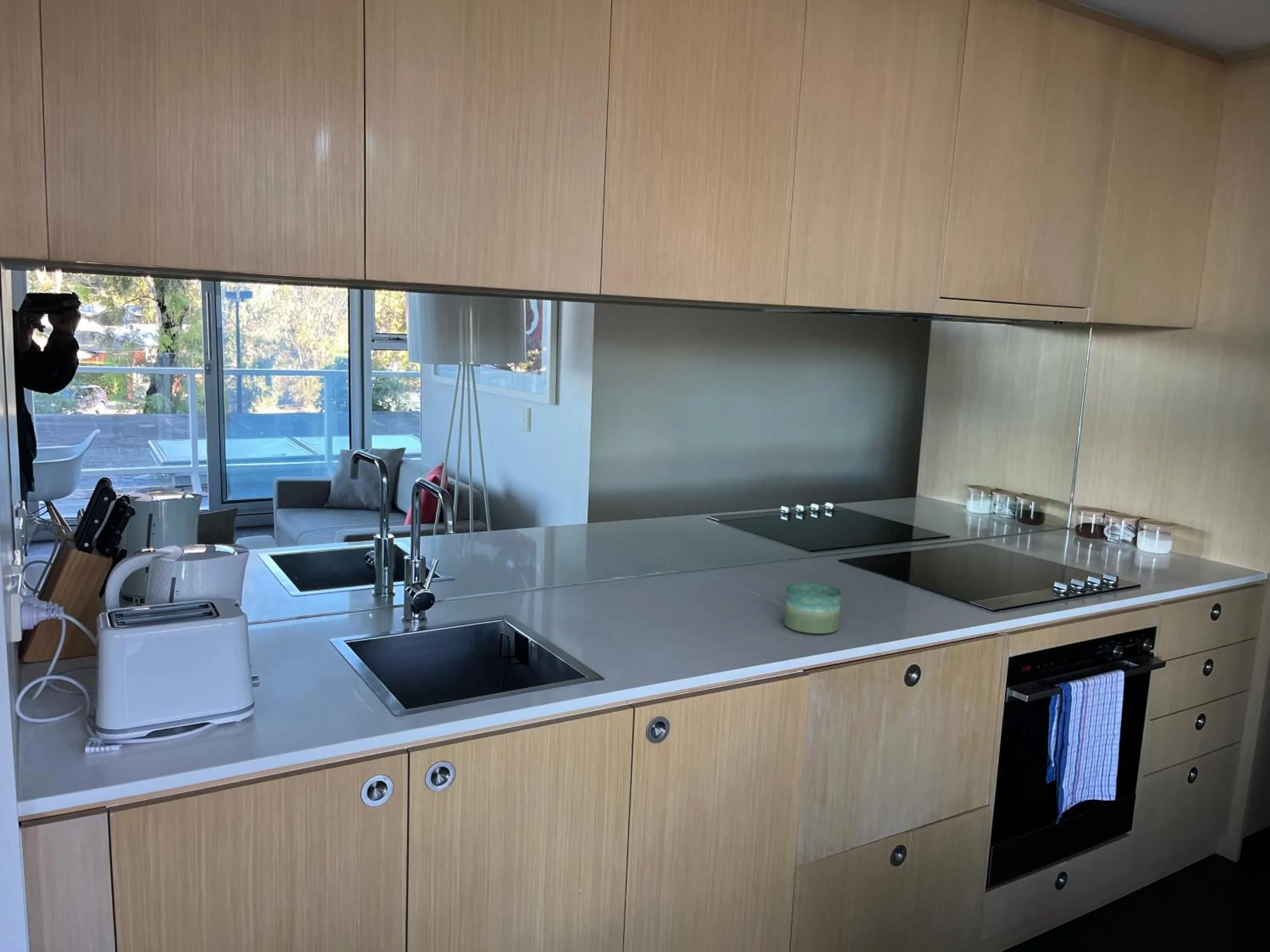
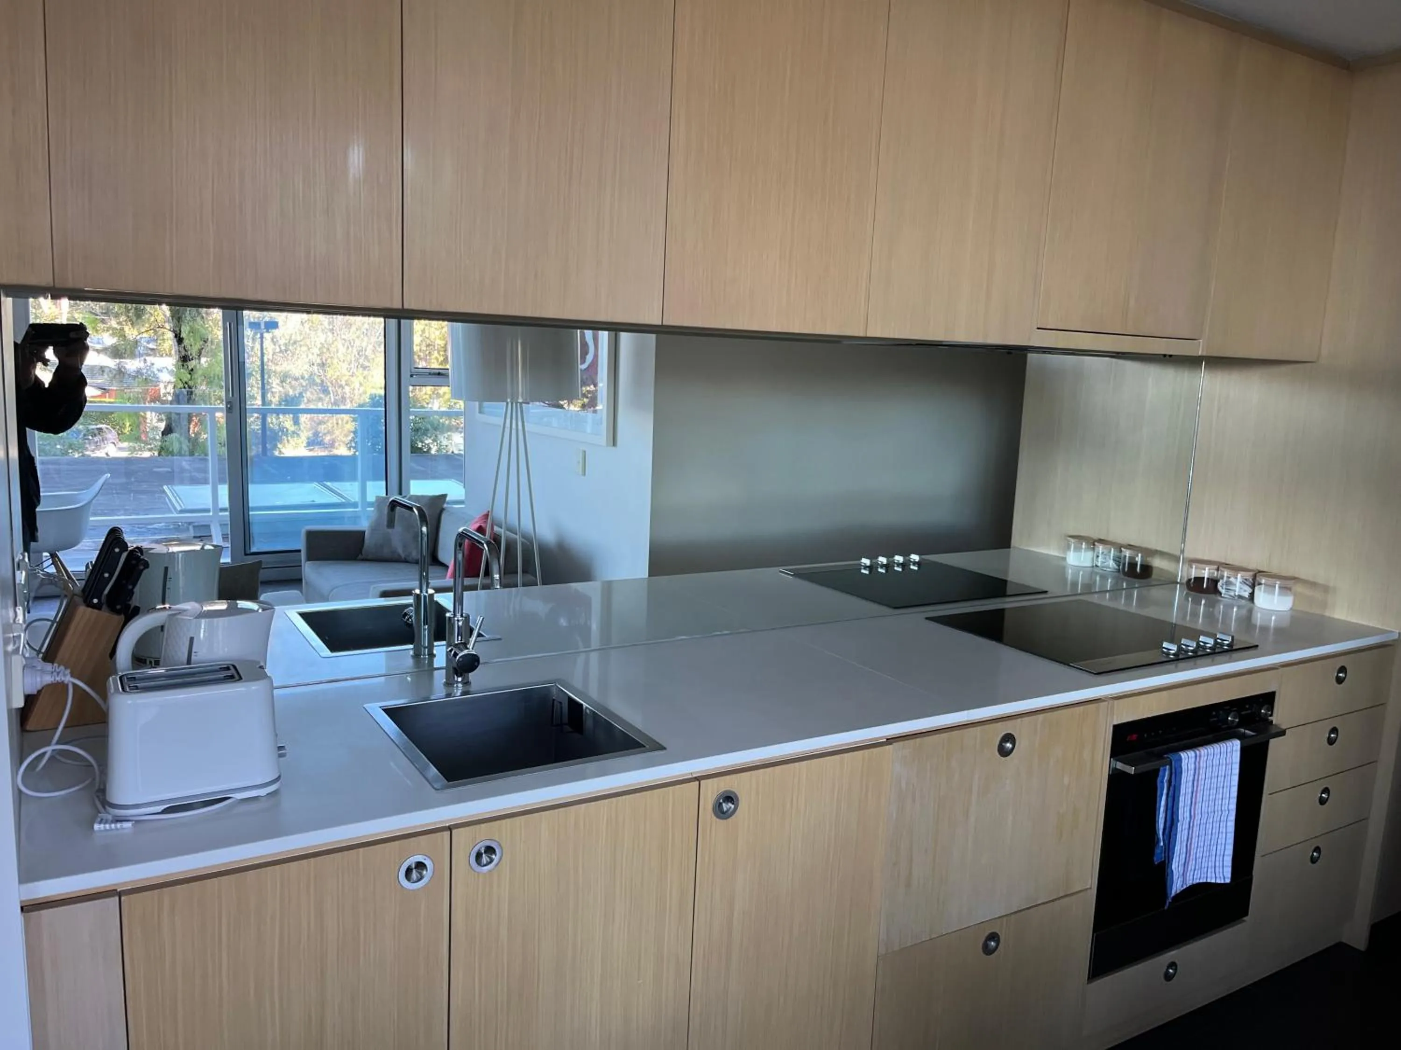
- candle [784,582,842,634]
